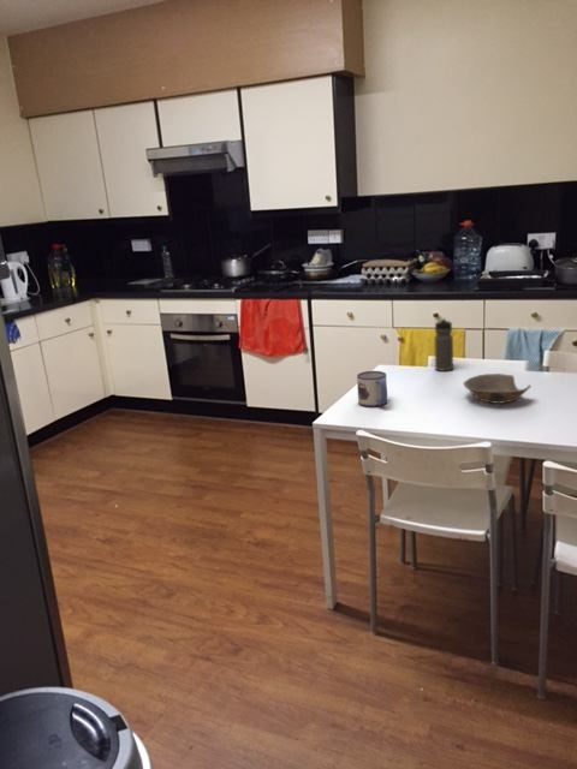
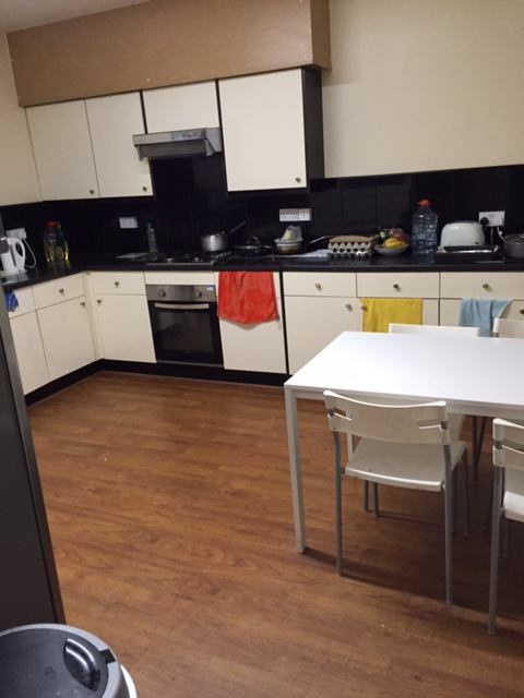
- bowl [463,372,533,405]
- mug [356,370,388,407]
- water bottle [433,317,454,372]
